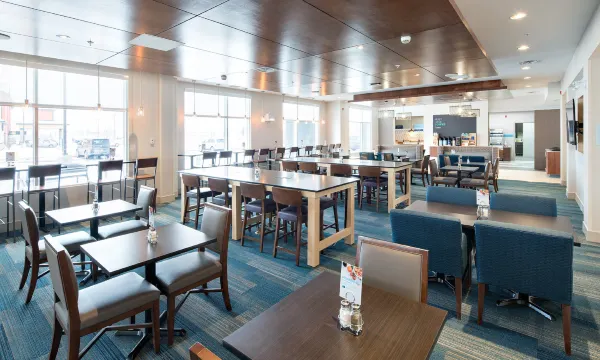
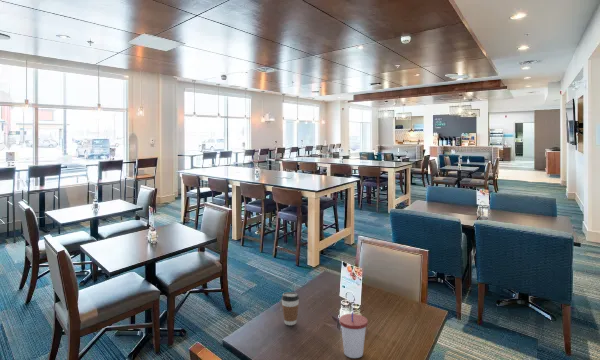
+ cup [338,312,369,359]
+ coffee cup [280,291,300,326]
